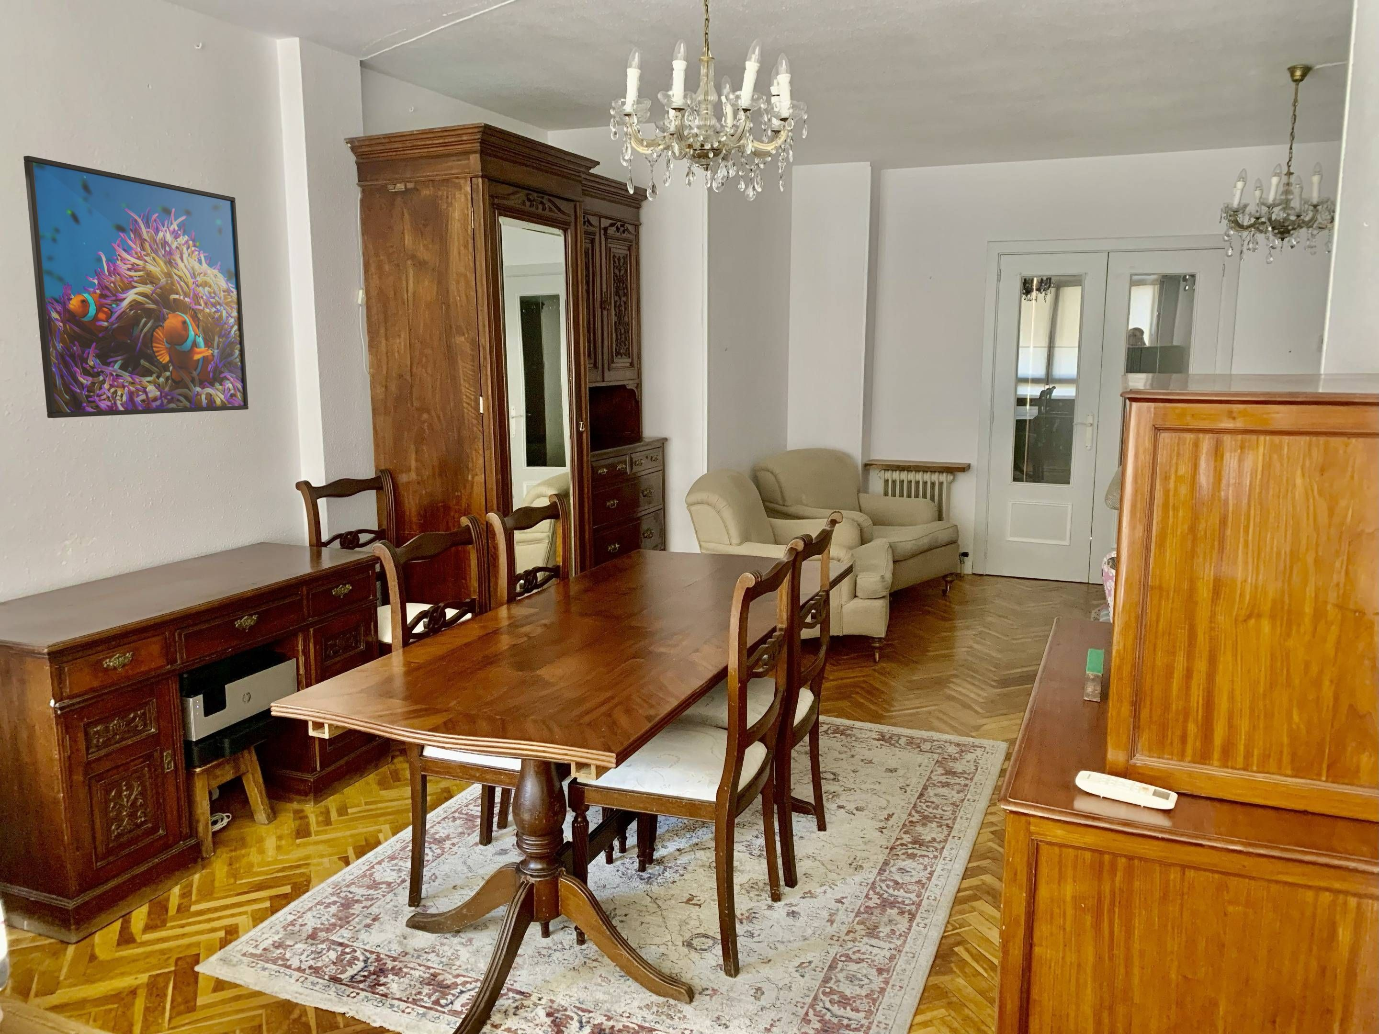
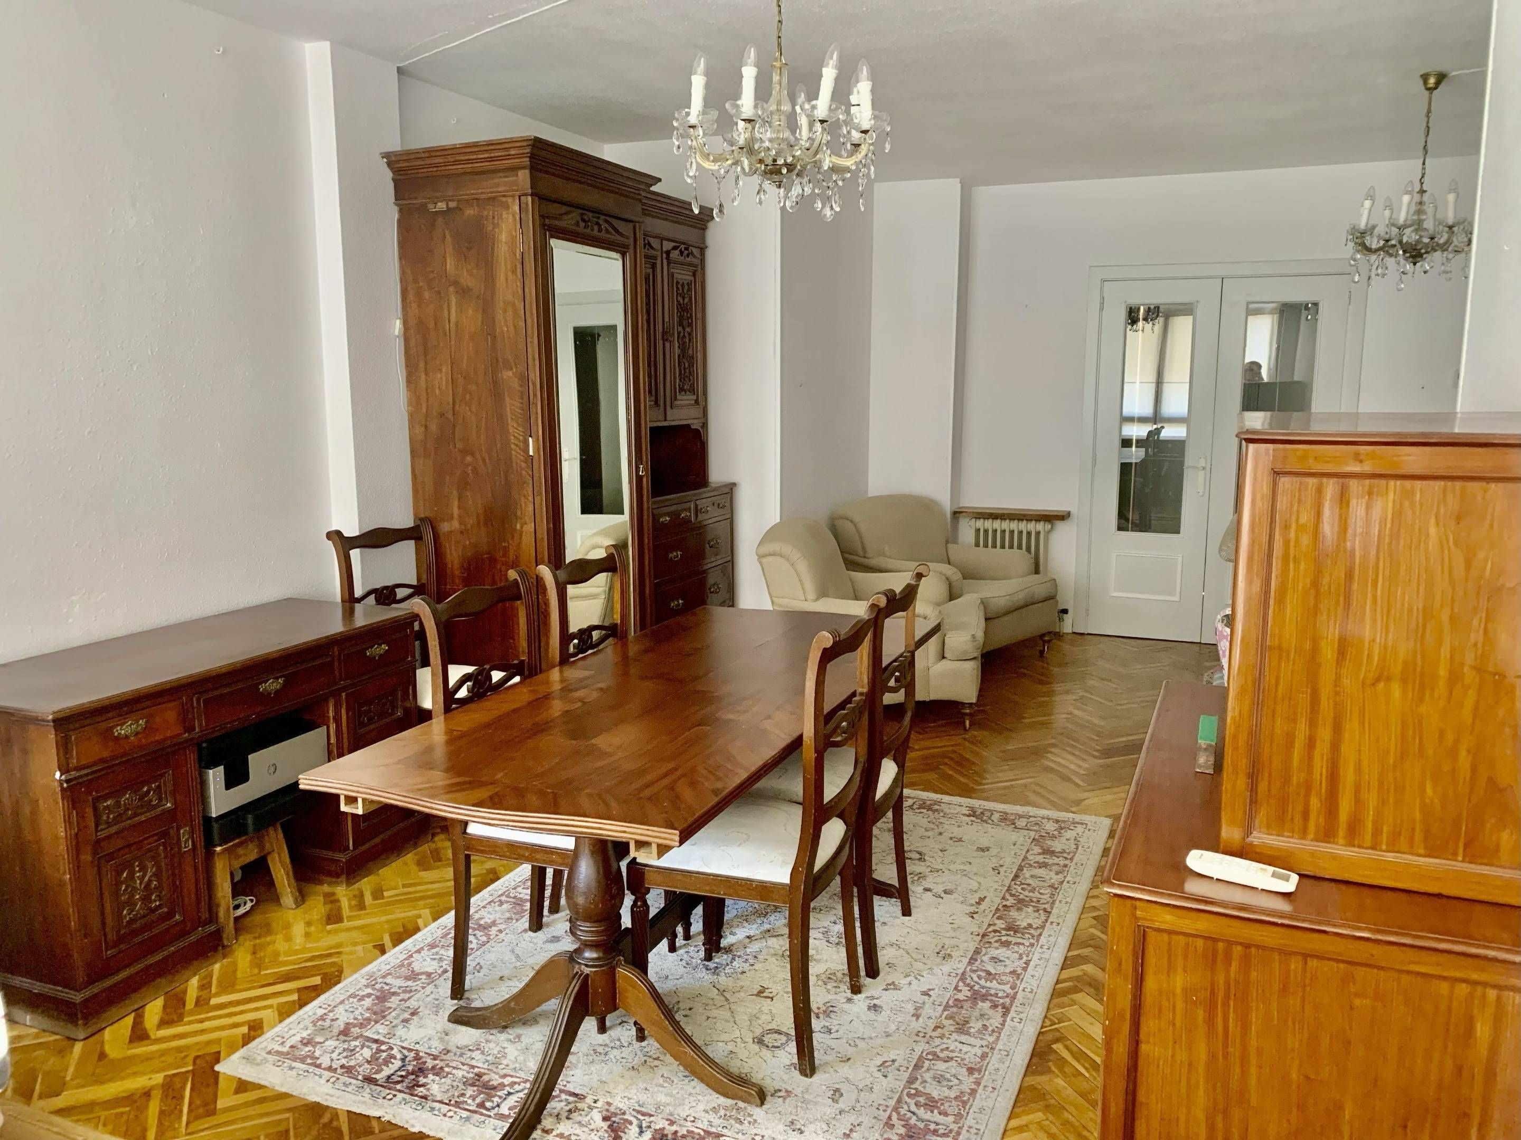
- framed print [23,155,249,418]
